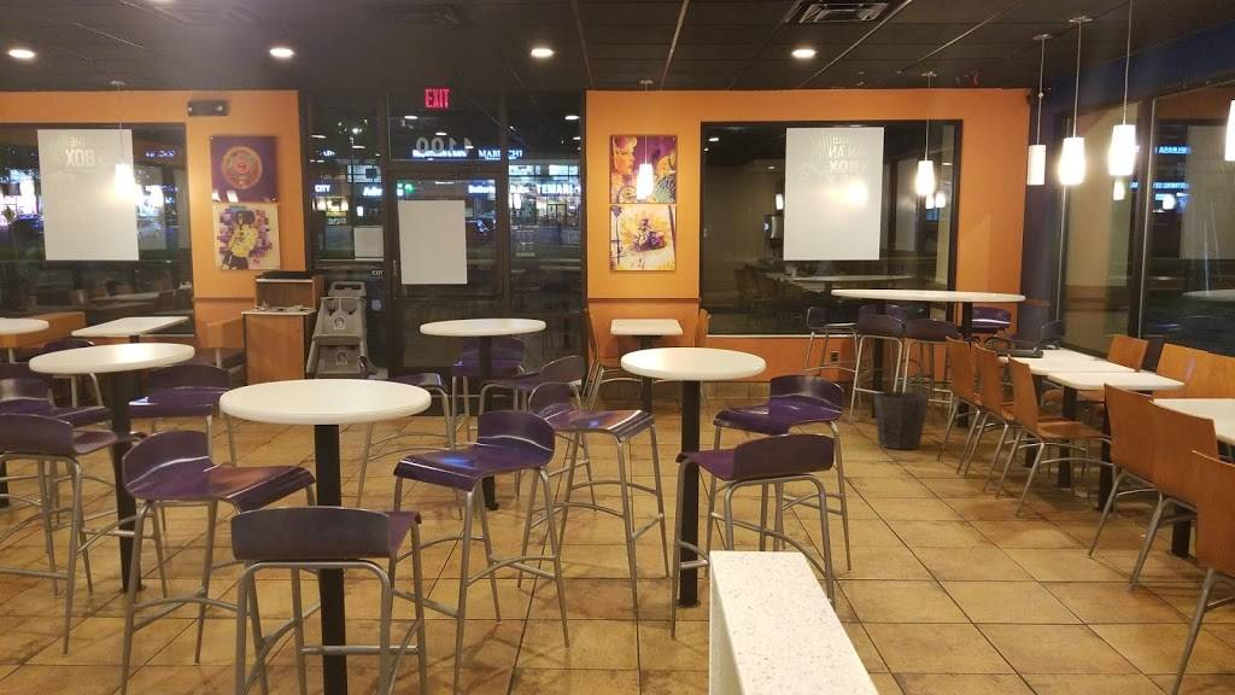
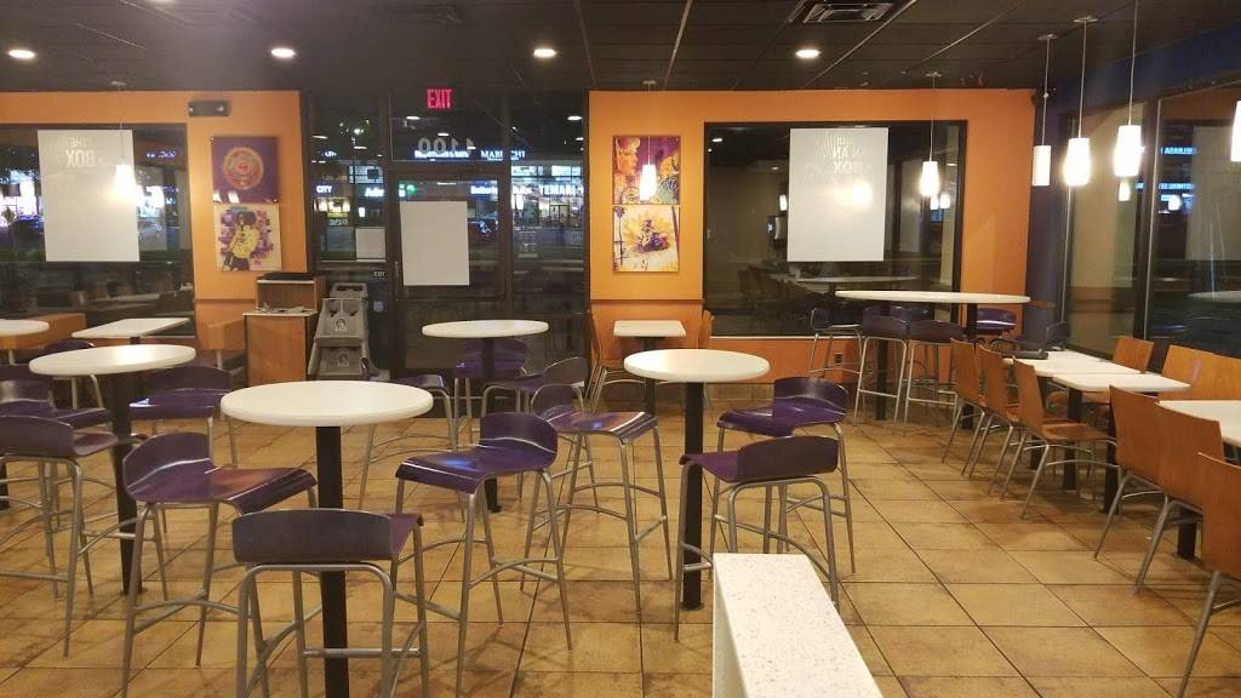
- waste bin [872,390,931,451]
